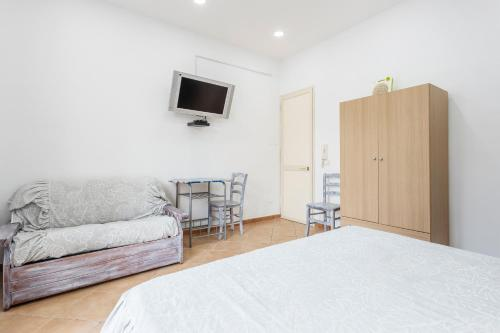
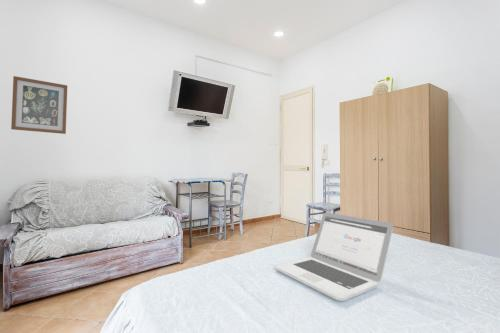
+ wall art [10,75,68,135]
+ laptop [274,211,394,302]
